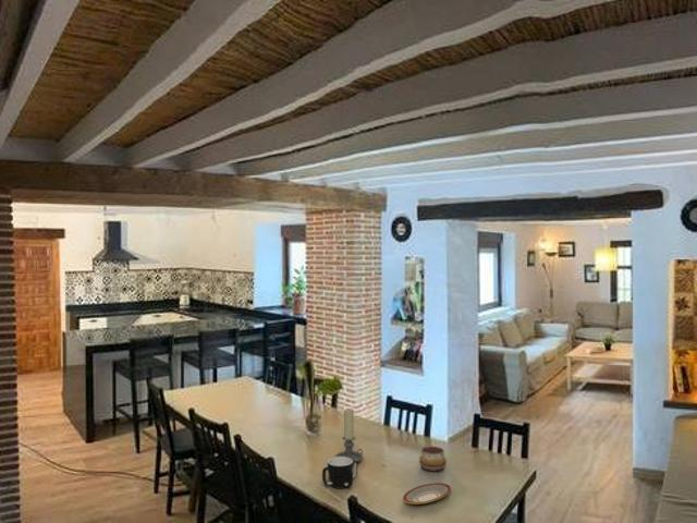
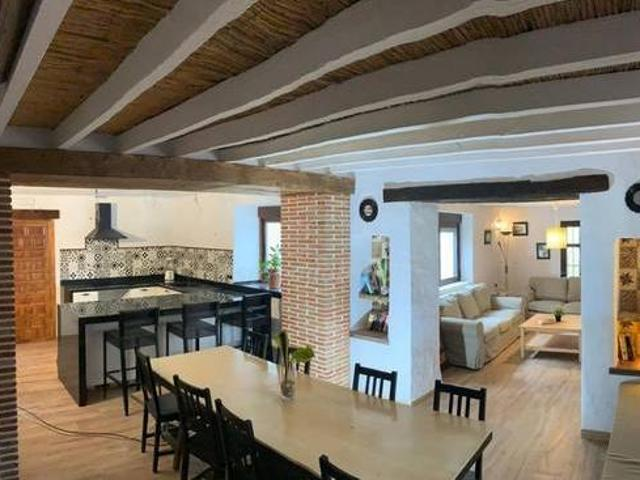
- candle holder [334,408,364,463]
- mug [321,457,358,490]
- plate [402,482,452,506]
- decorative bowl [418,446,448,473]
